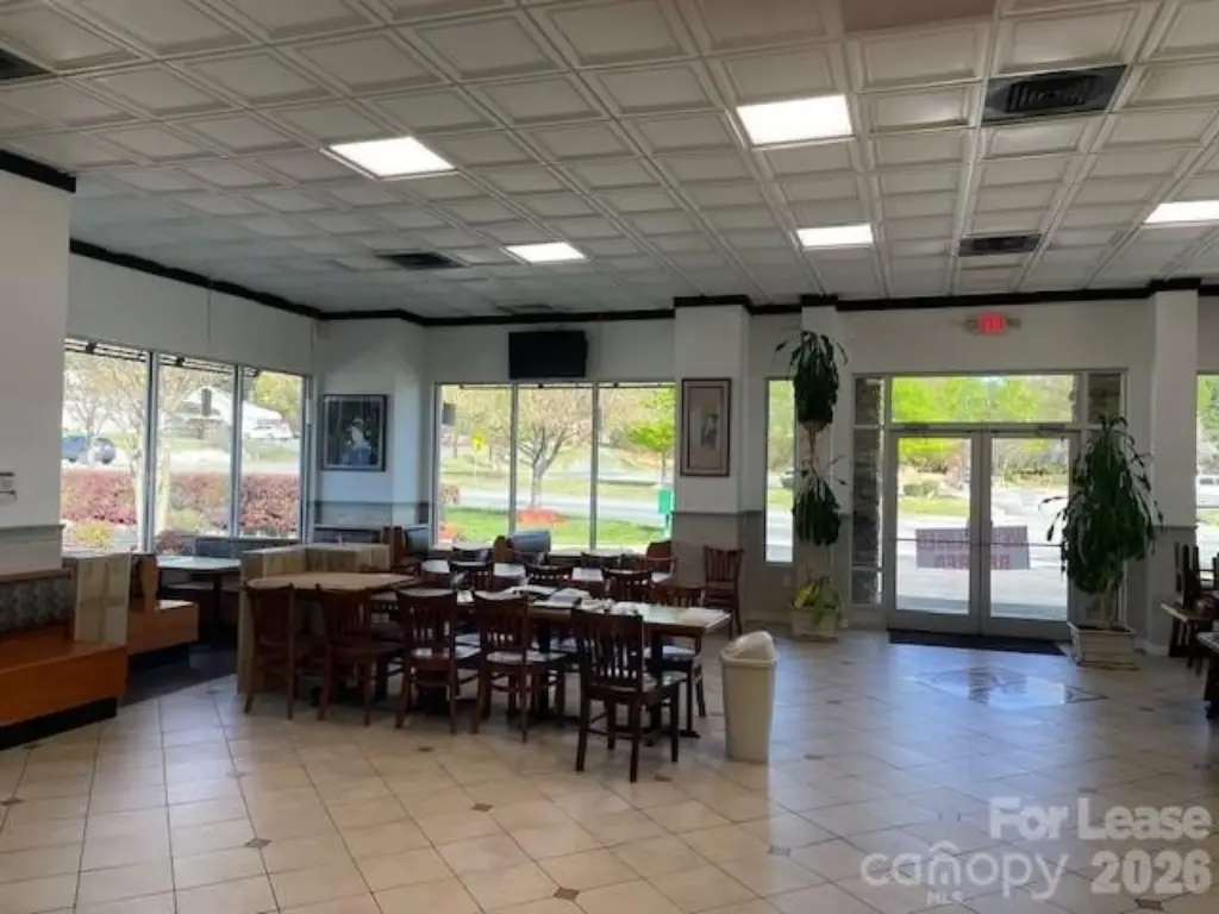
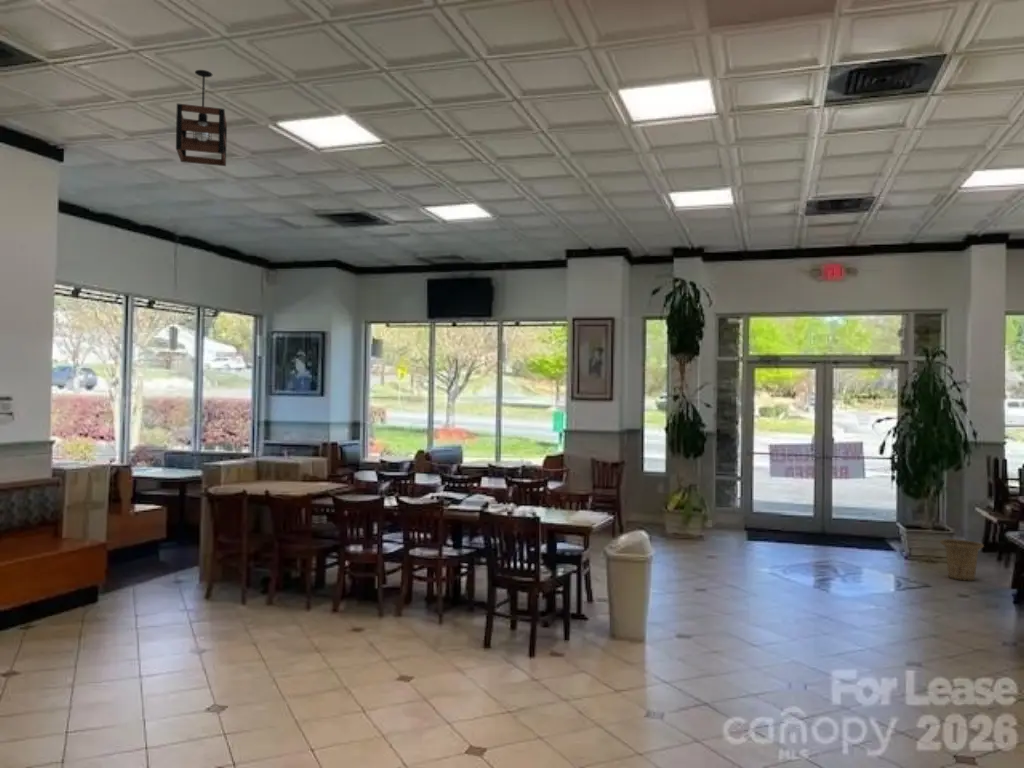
+ pendant light [175,69,228,167]
+ basket [939,538,985,582]
